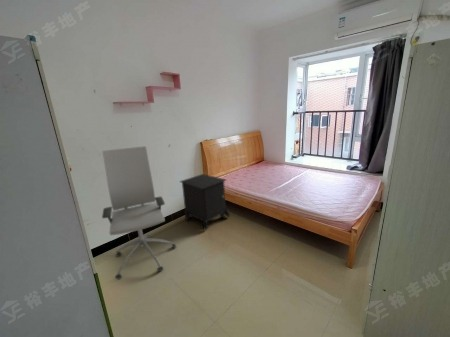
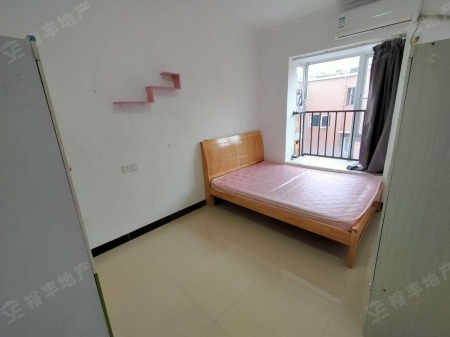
- nightstand [178,173,231,231]
- office chair [101,145,177,280]
